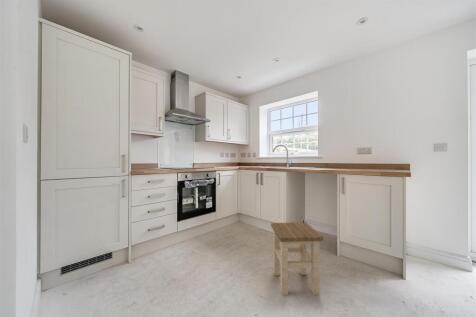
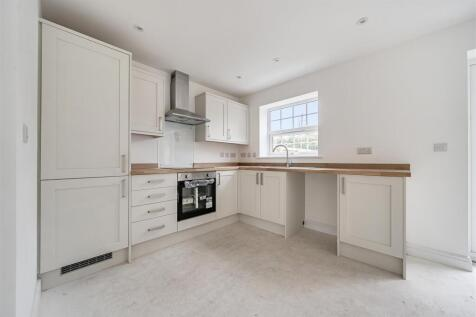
- stool [270,221,324,296]
